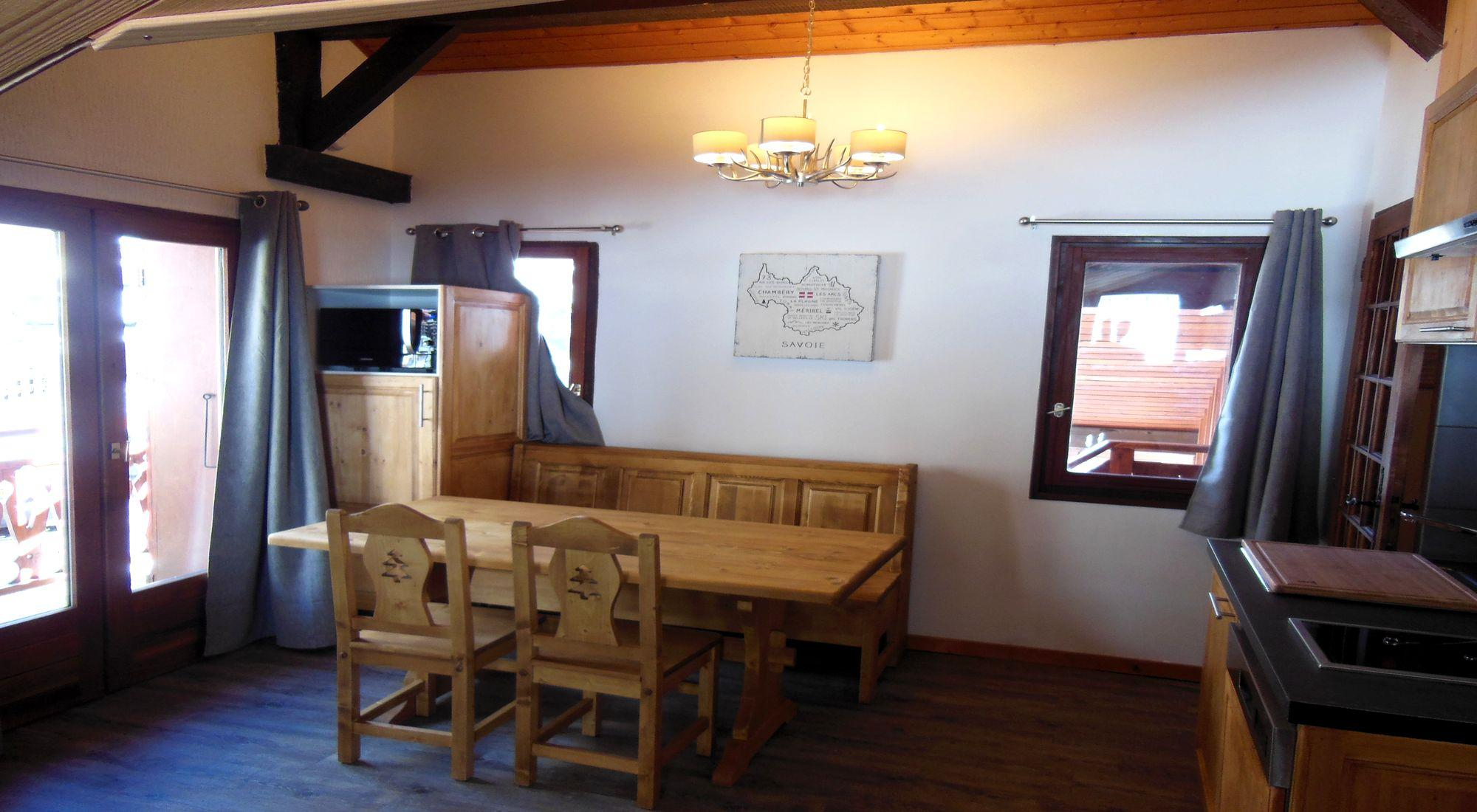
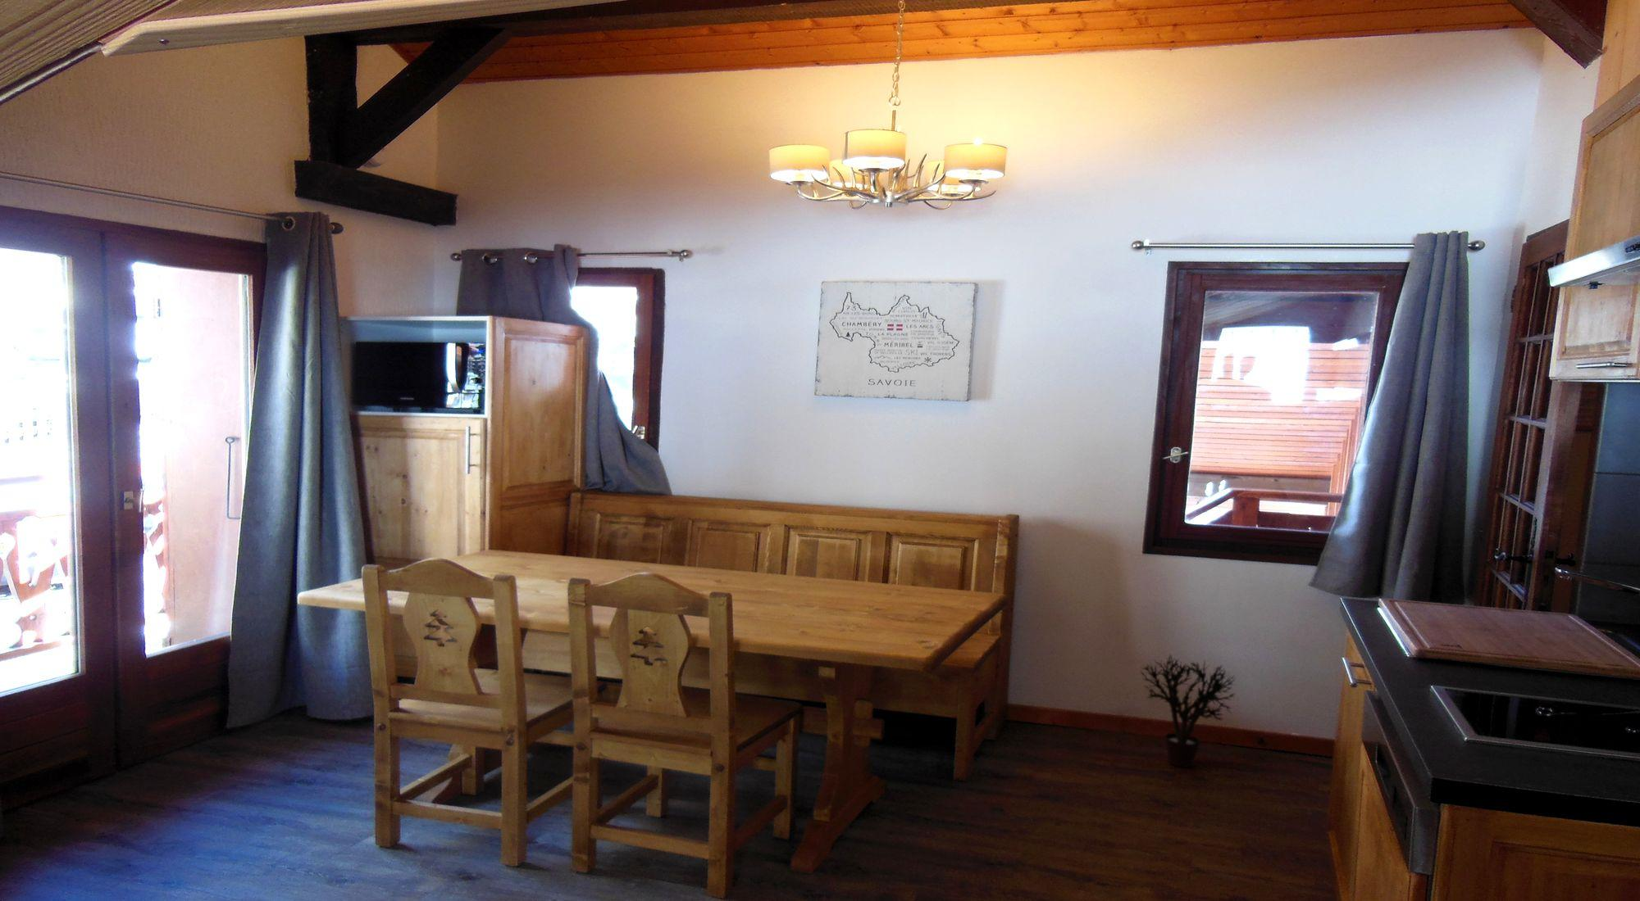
+ potted plant [1139,654,1237,768]
